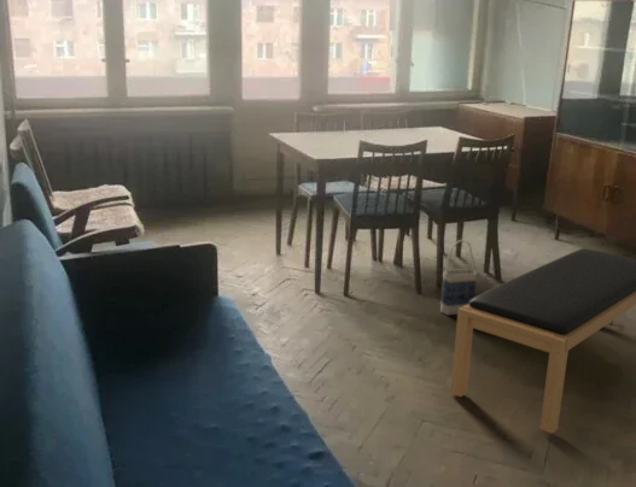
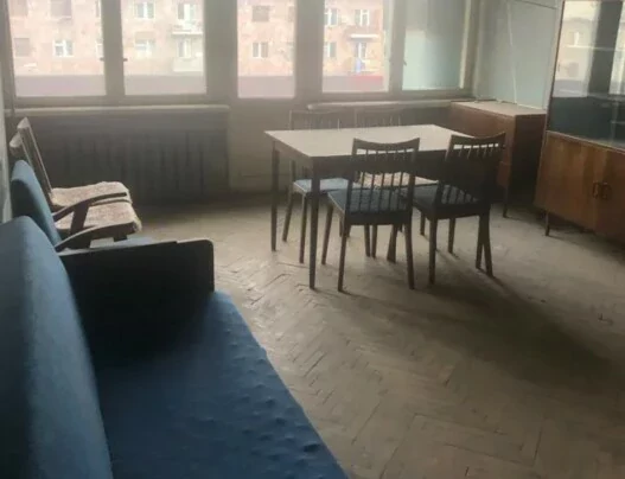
- bag [439,239,478,316]
- bench [450,247,636,435]
